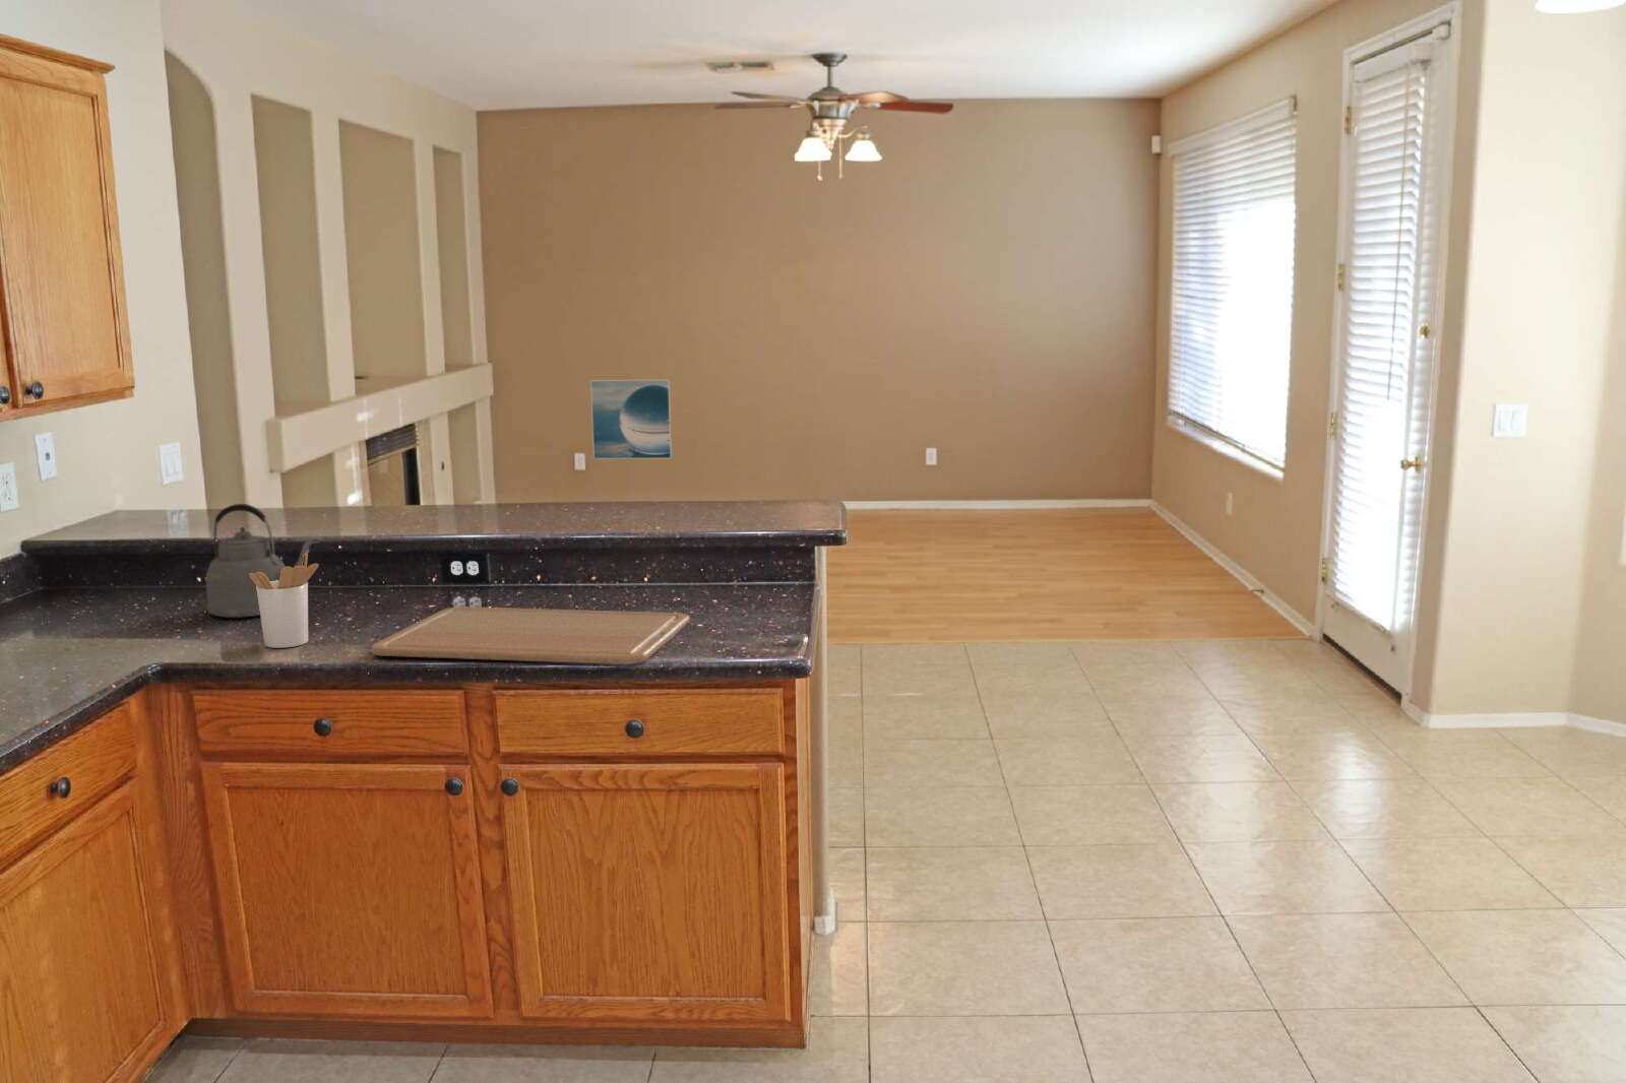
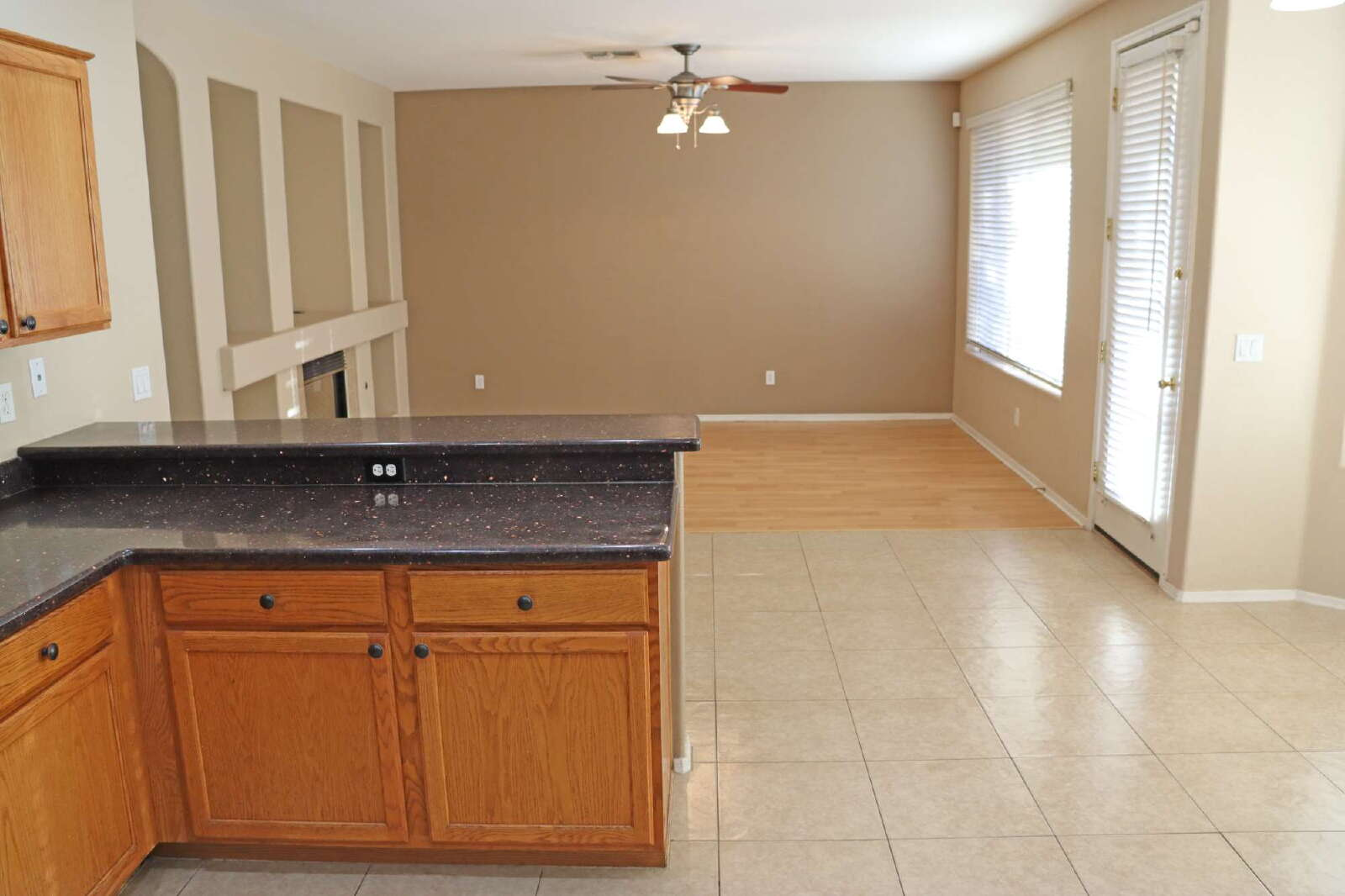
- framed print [590,380,672,461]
- chopping board [370,606,692,666]
- utensil holder [249,551,320,649]
- kettle [206,503,320,619]
